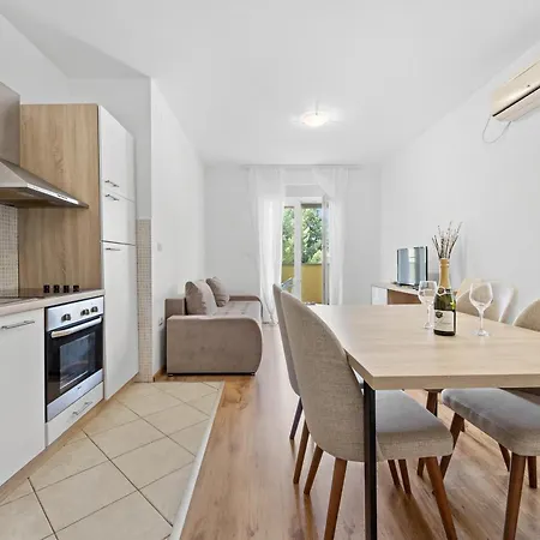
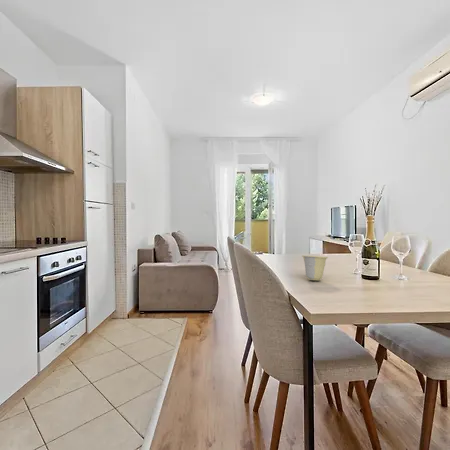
+ cup [301,255,329,281]
